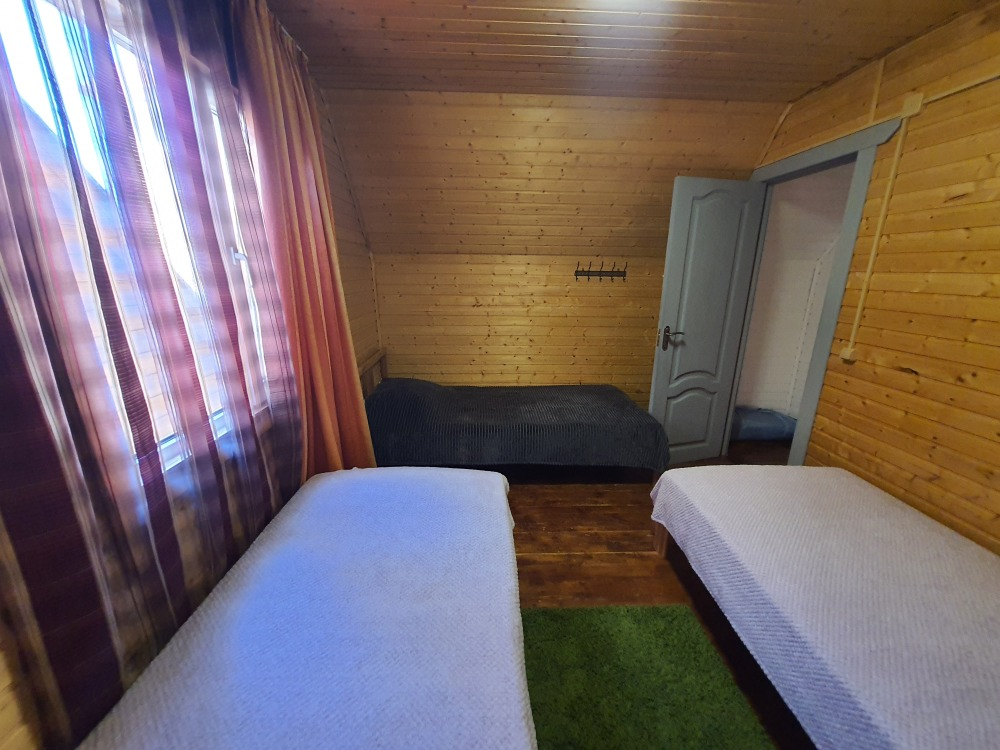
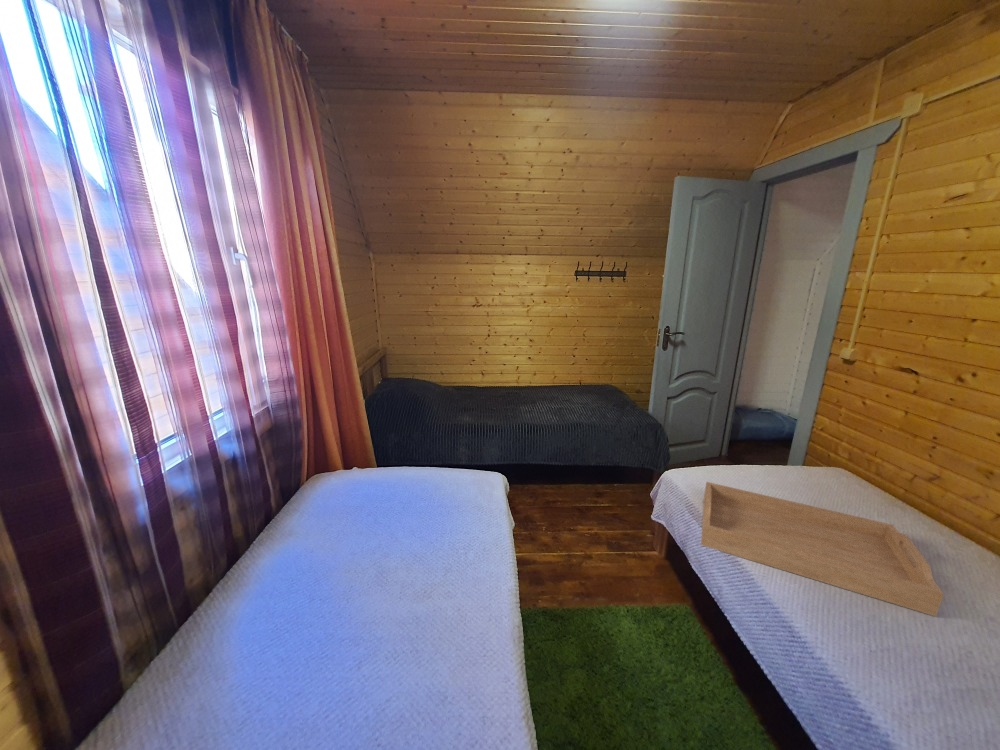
+ serving tray [700,481,945,618]
